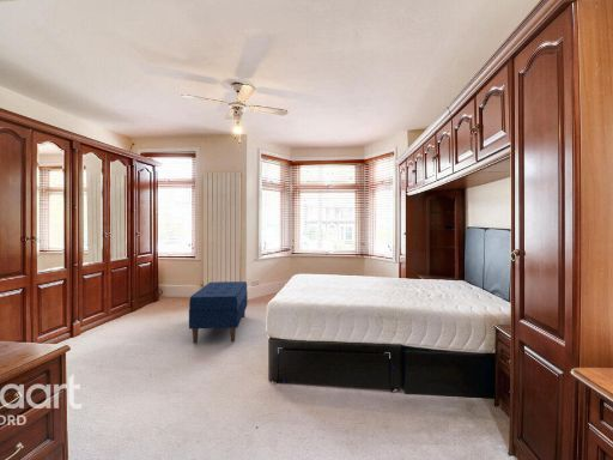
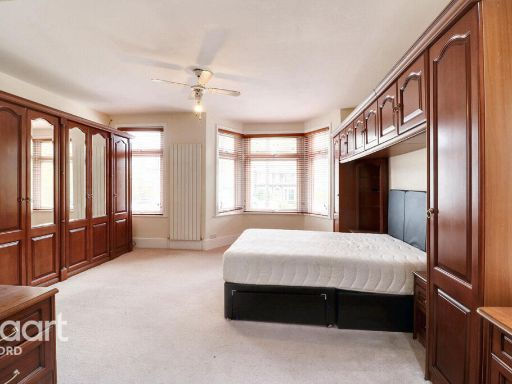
- bench [188,280,249,345]
